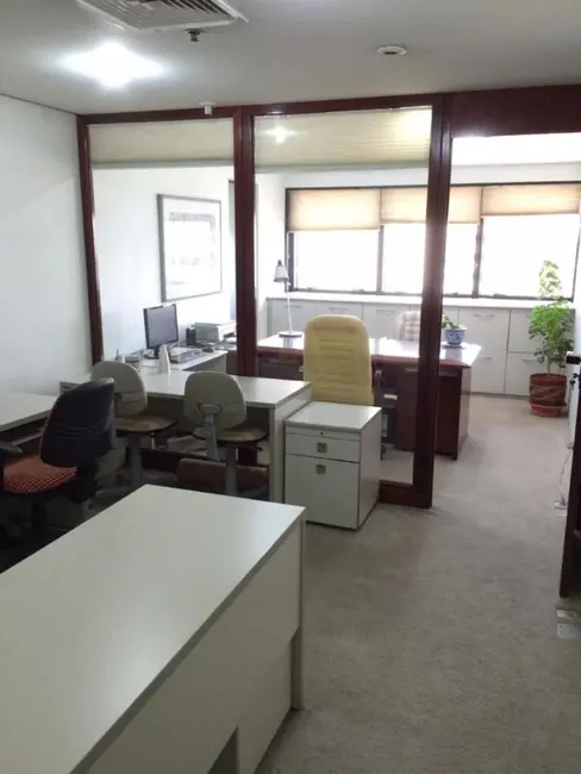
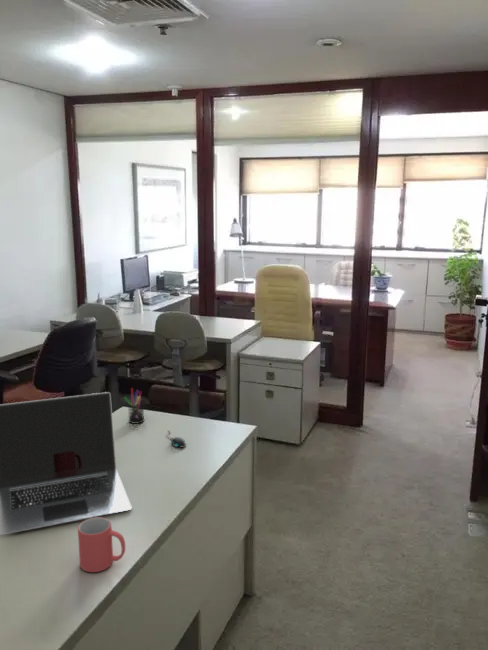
+ mouse [165,430,187,449]
+ mug [77,516,126,573]
+ pen holder [123,387,145,425]
+ laptop [0,391,133,536]
